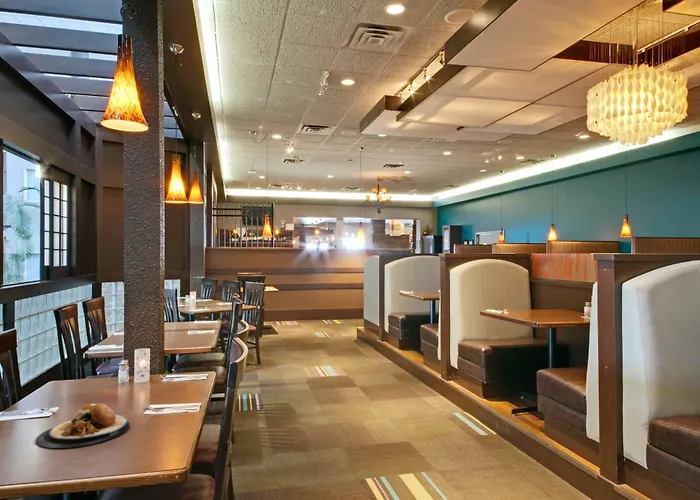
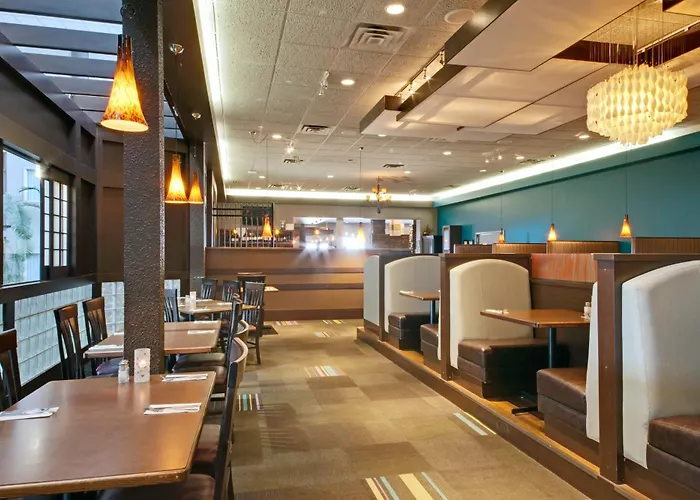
- plate [35,403,130,449]
